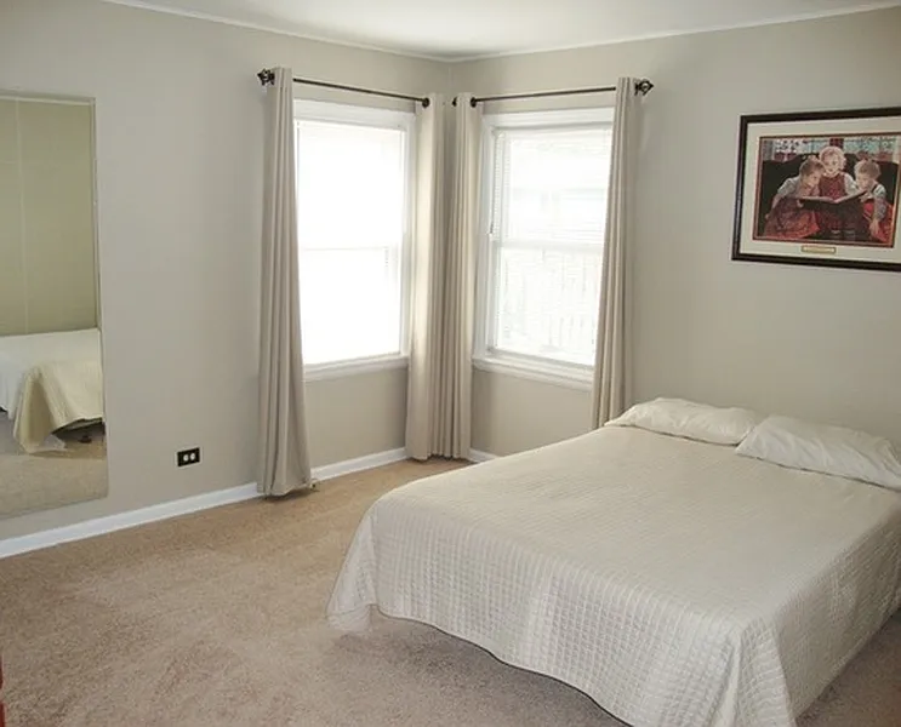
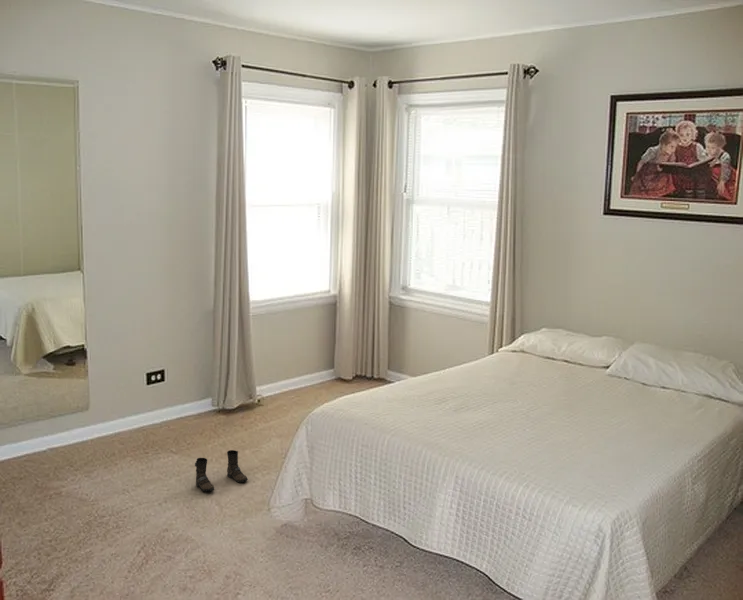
+ boots [194,449,249,492]
